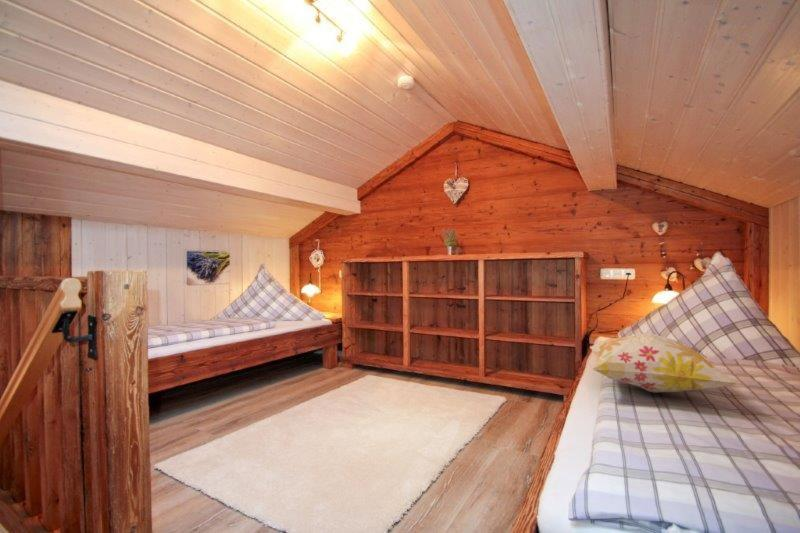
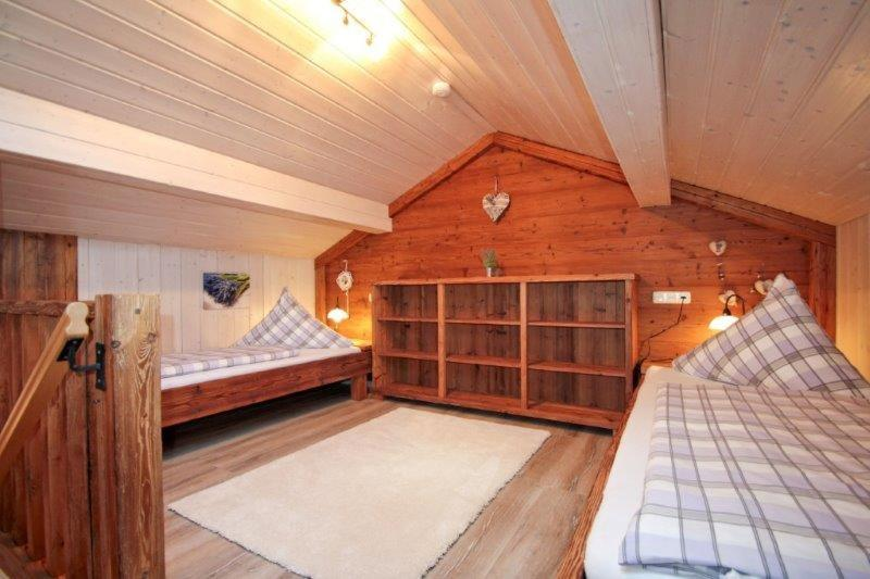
- decorative pillow [589,332,739,394]
